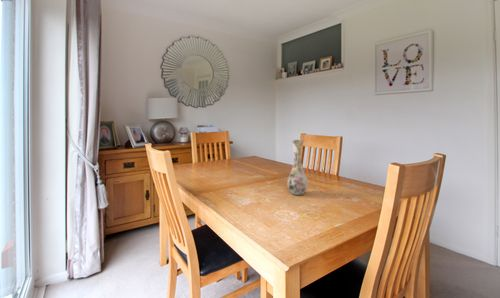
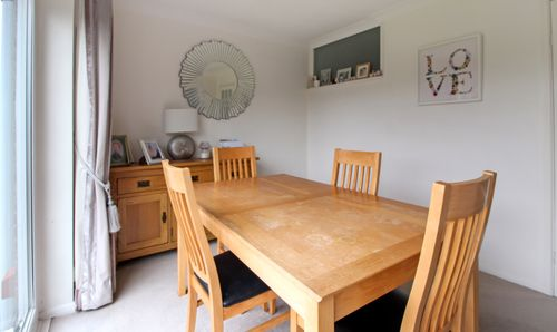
- vase [286,139,309,196]
